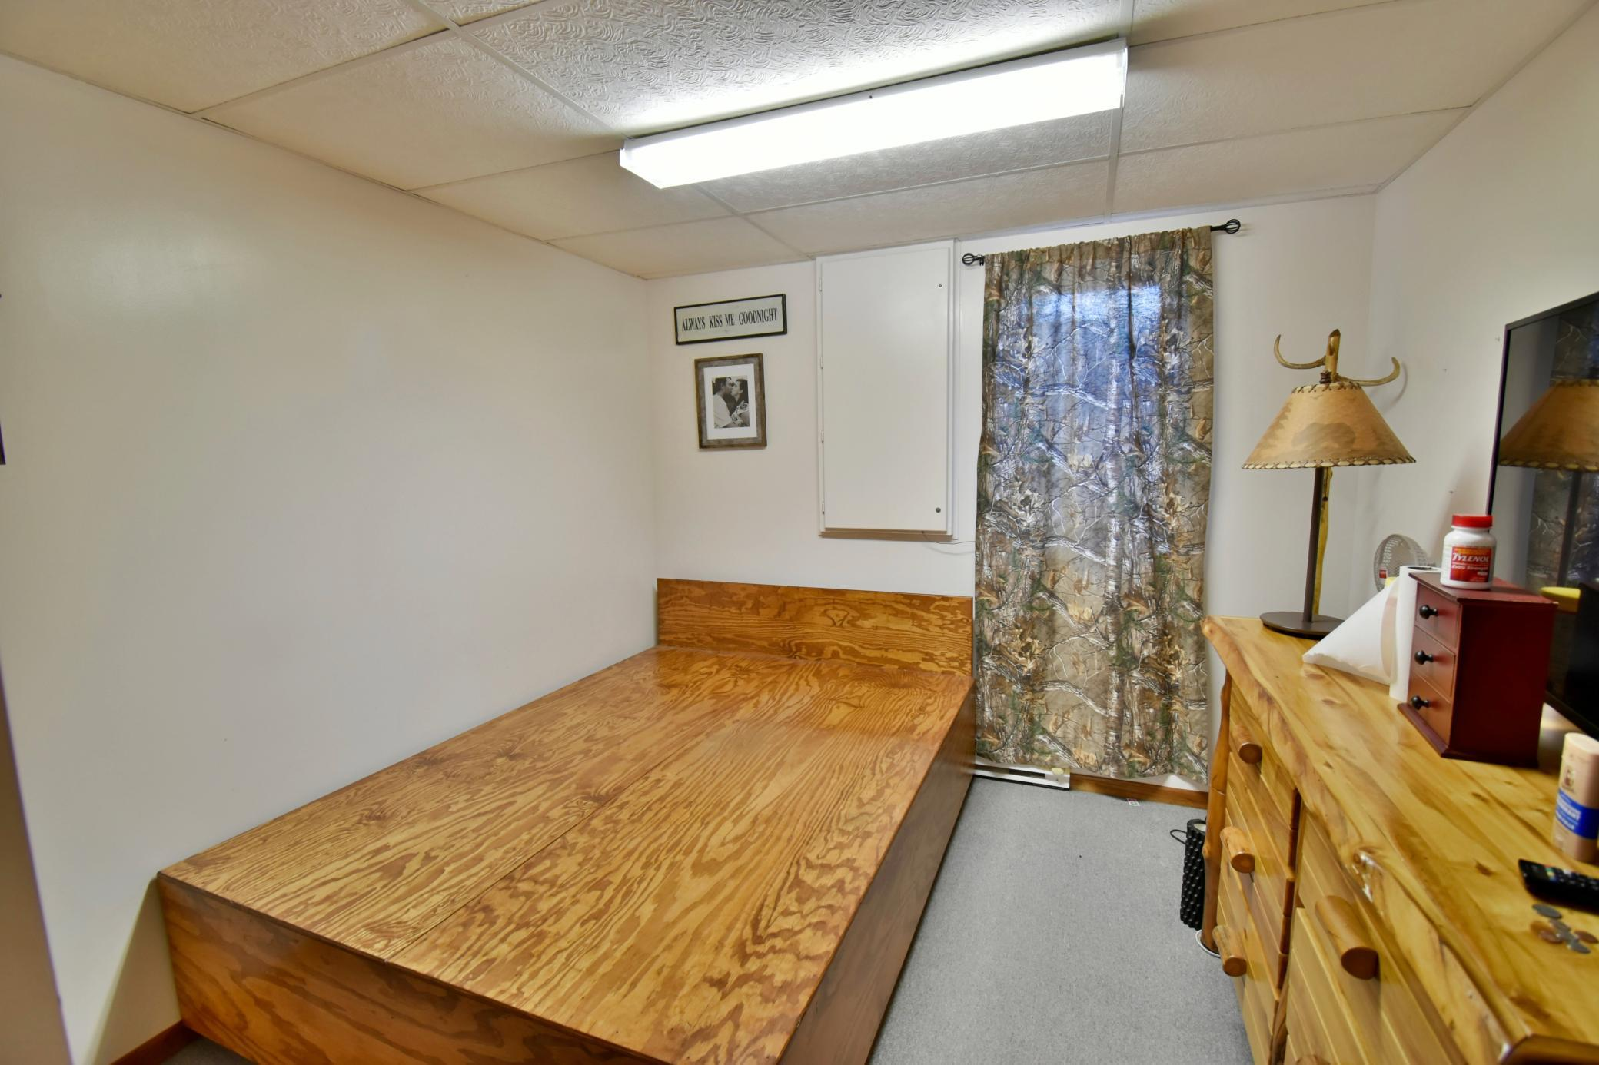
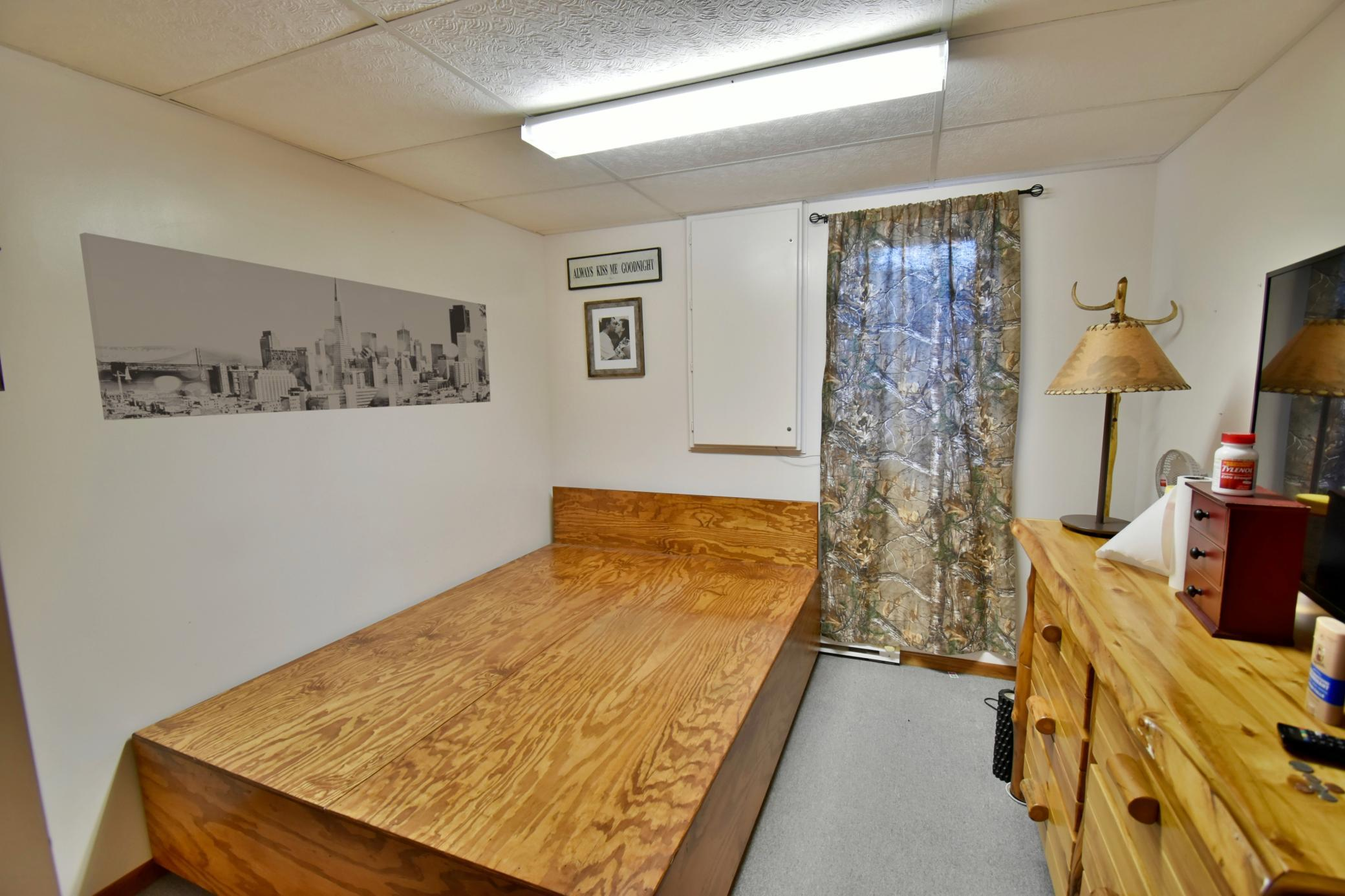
+ wall art [79,232,491,421]
